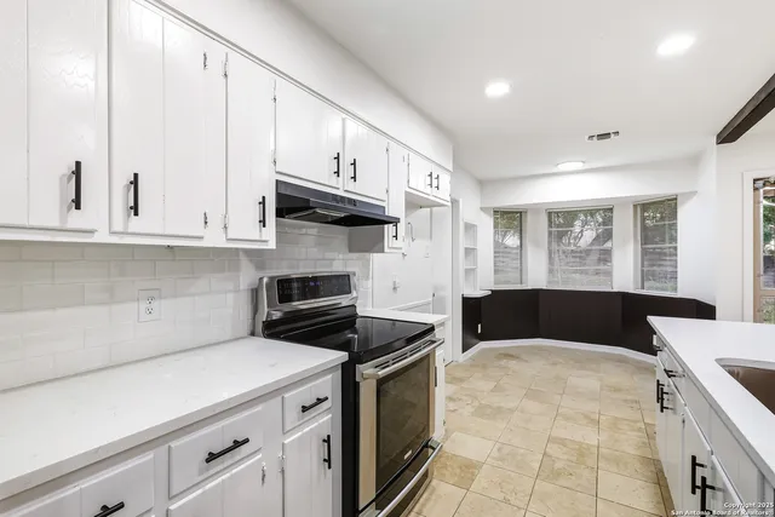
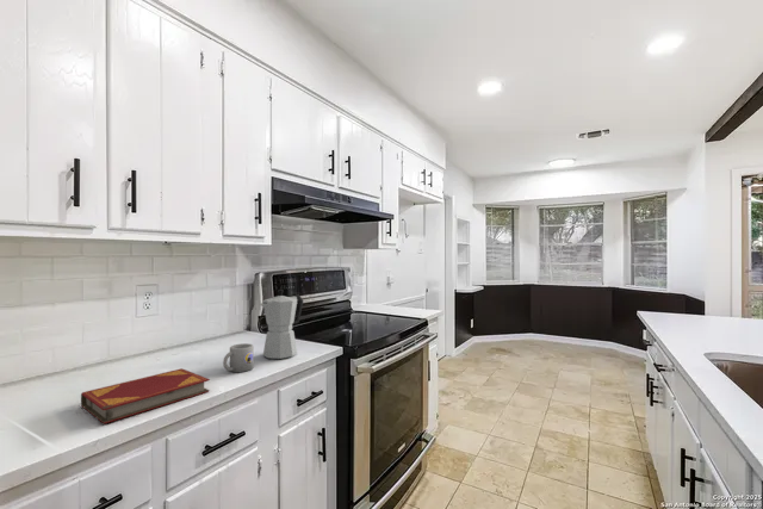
+ mug [222,342,255,373]
+ moka pot [259,288,304,360]
+ hardback book [80,367,211,424]
